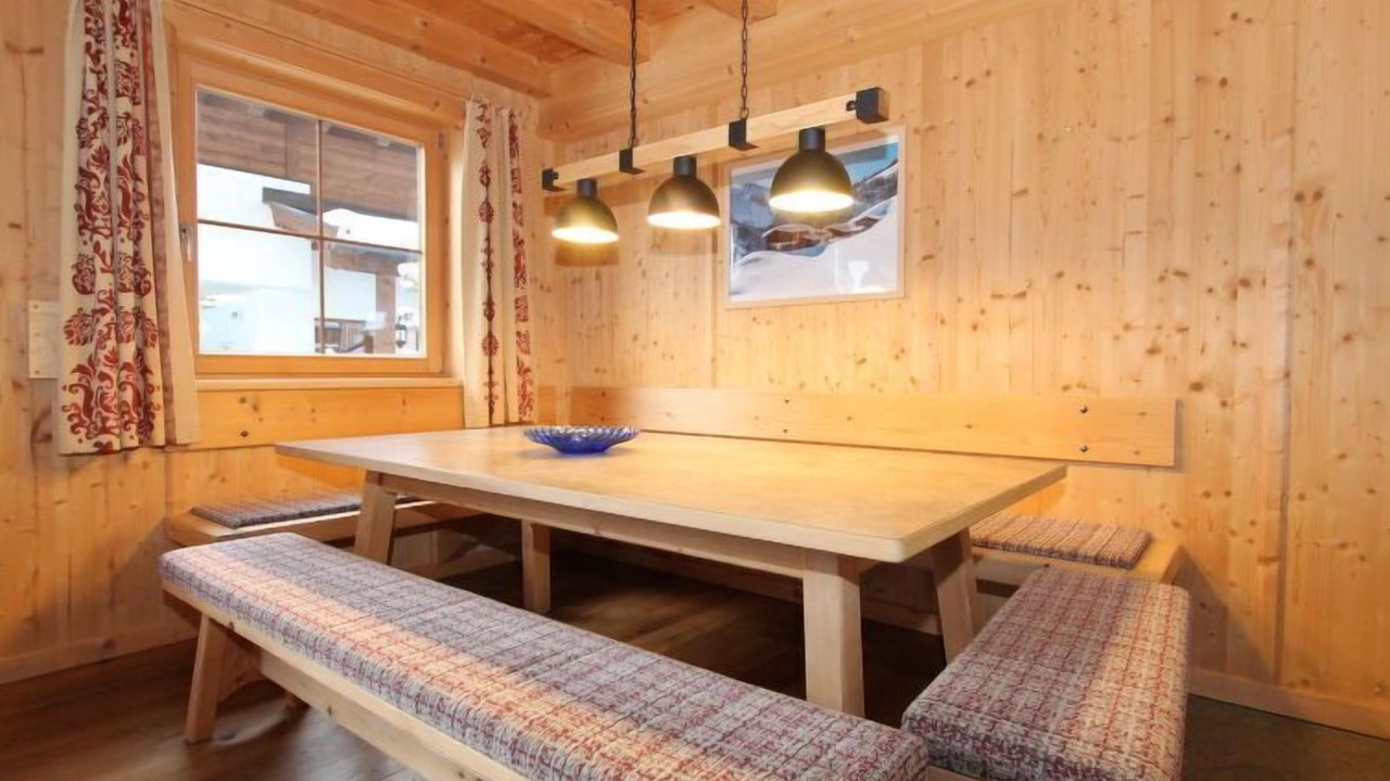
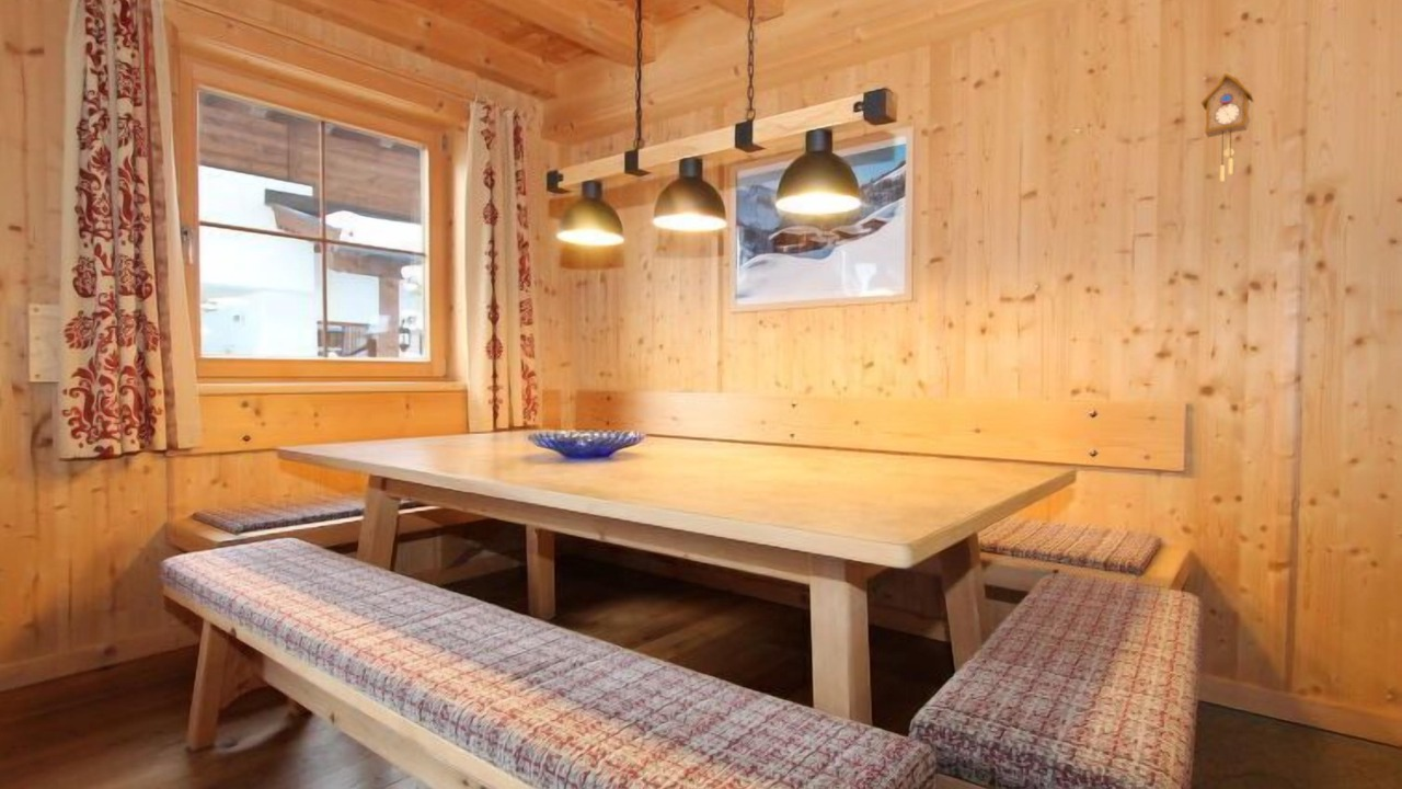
+ cuckoo clock [1199,72,1255,183]
